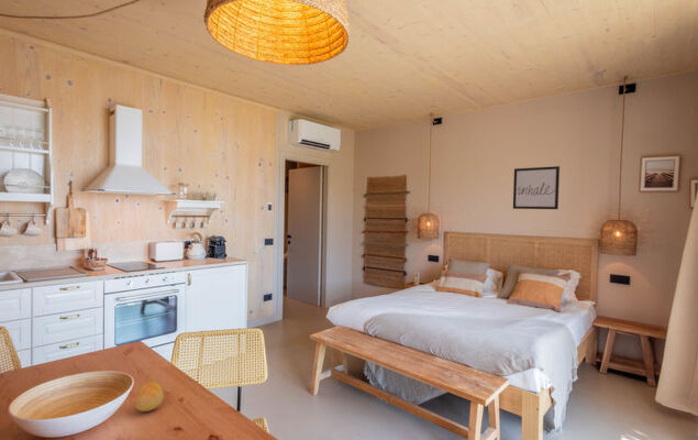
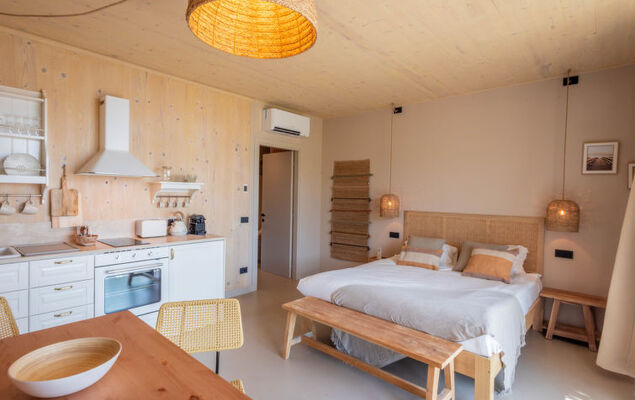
- wall art [512,165,561,210]
- fruit [134,381,165,413]
